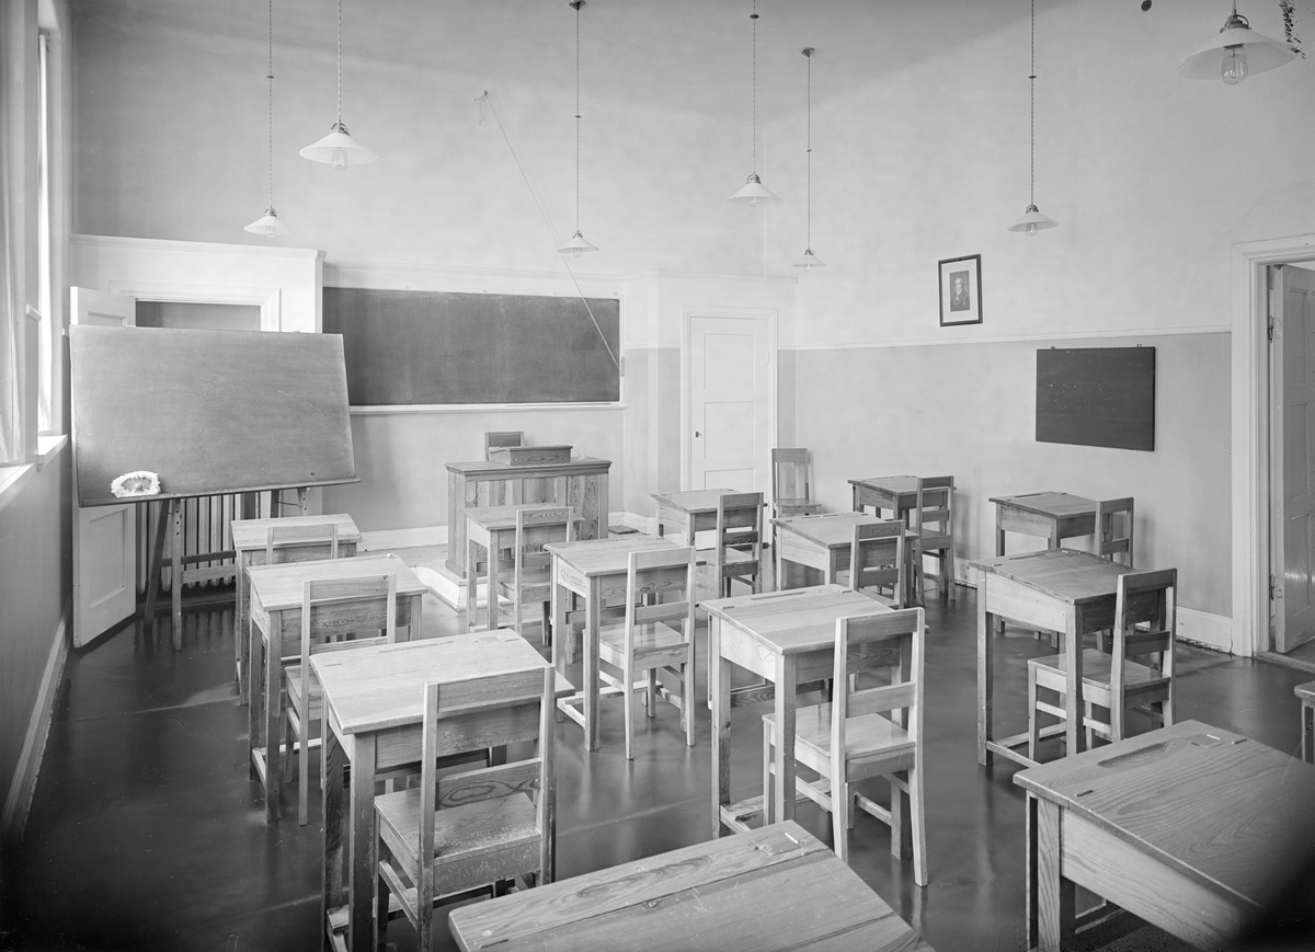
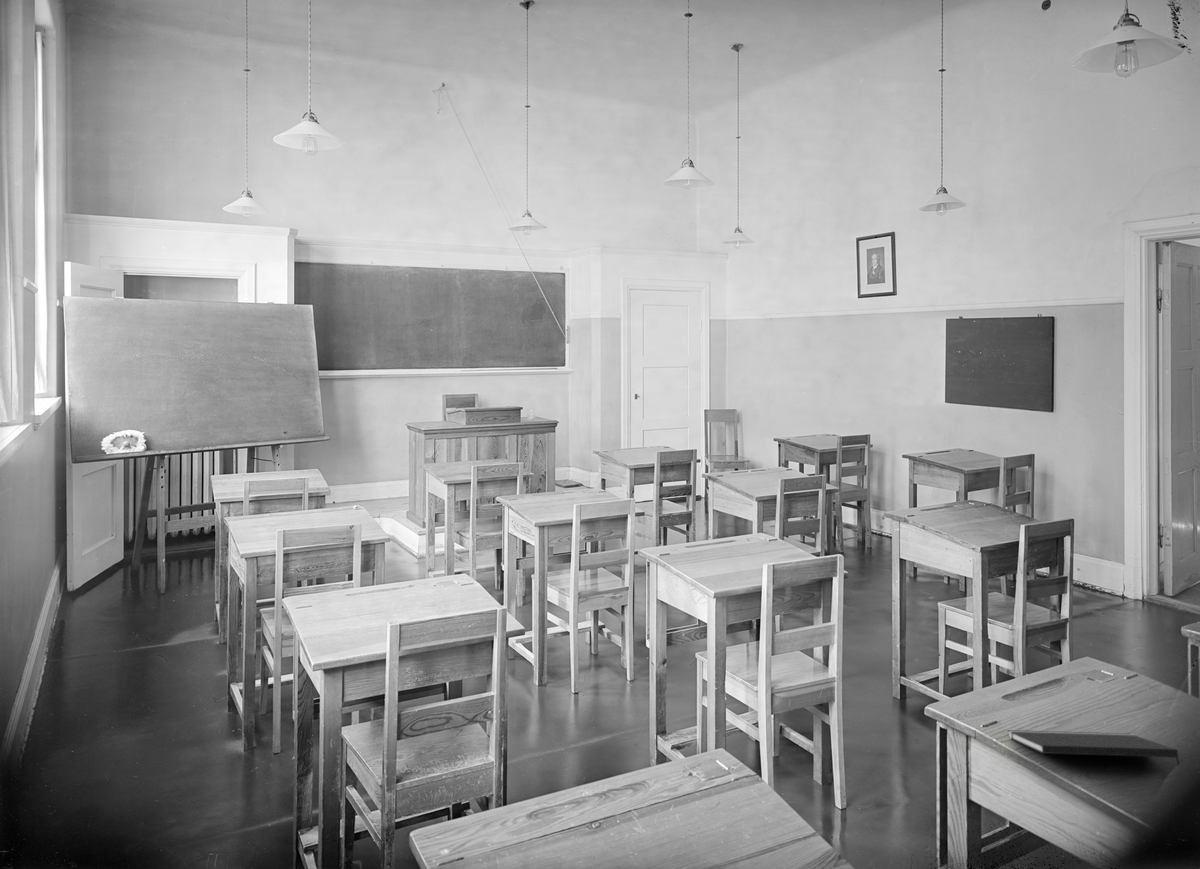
+ notepad [1006,729,1180,766]
